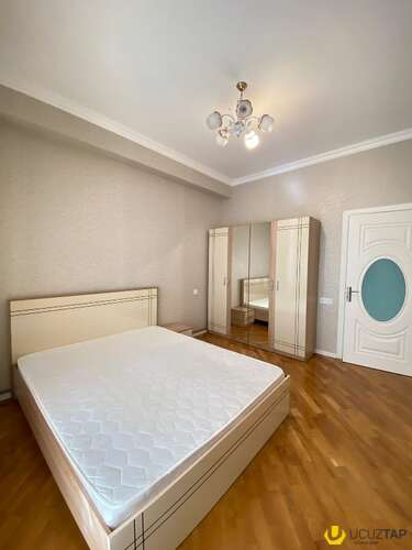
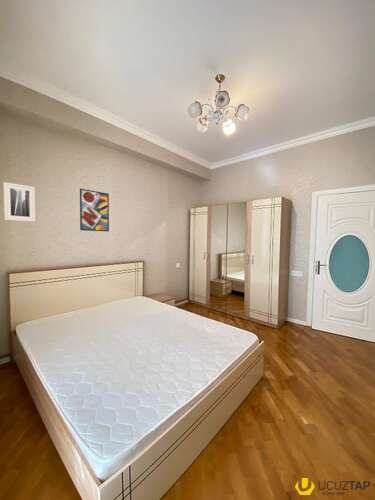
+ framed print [2,181,36,223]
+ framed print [79,188,110,232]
